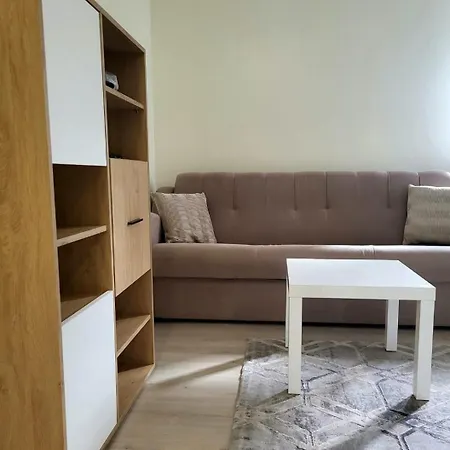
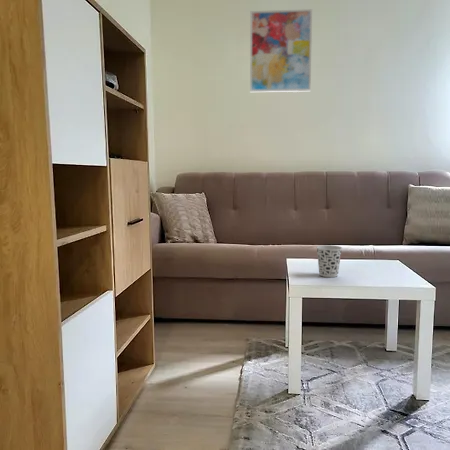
+ wall art [249,8,313,93]
+ cup [315,244,343,278]
